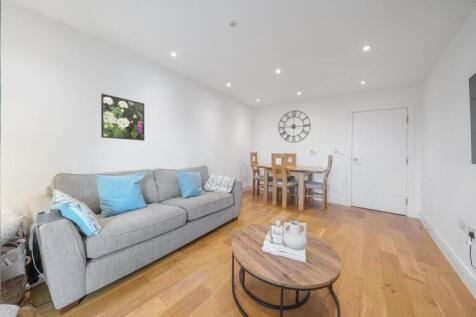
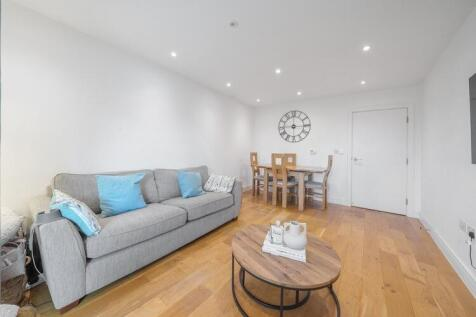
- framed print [100,93,145,142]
